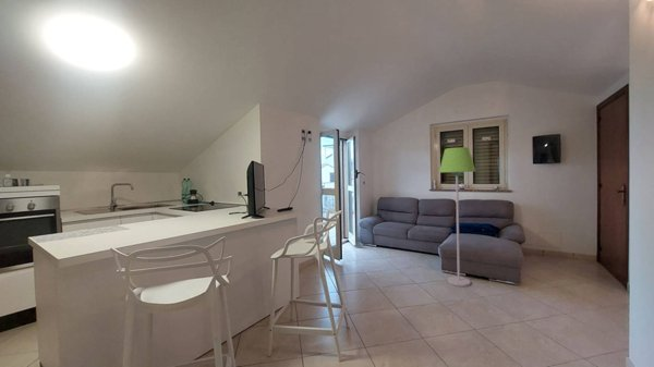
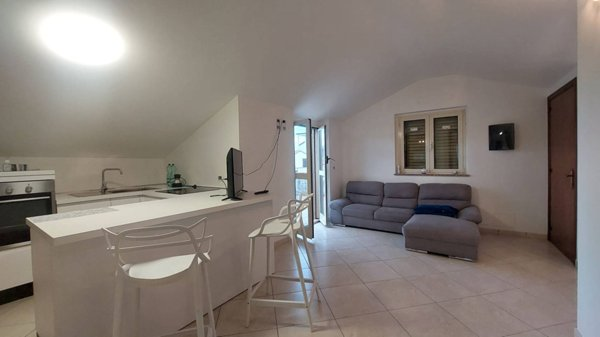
- floor lamp [438,146,476,288]
